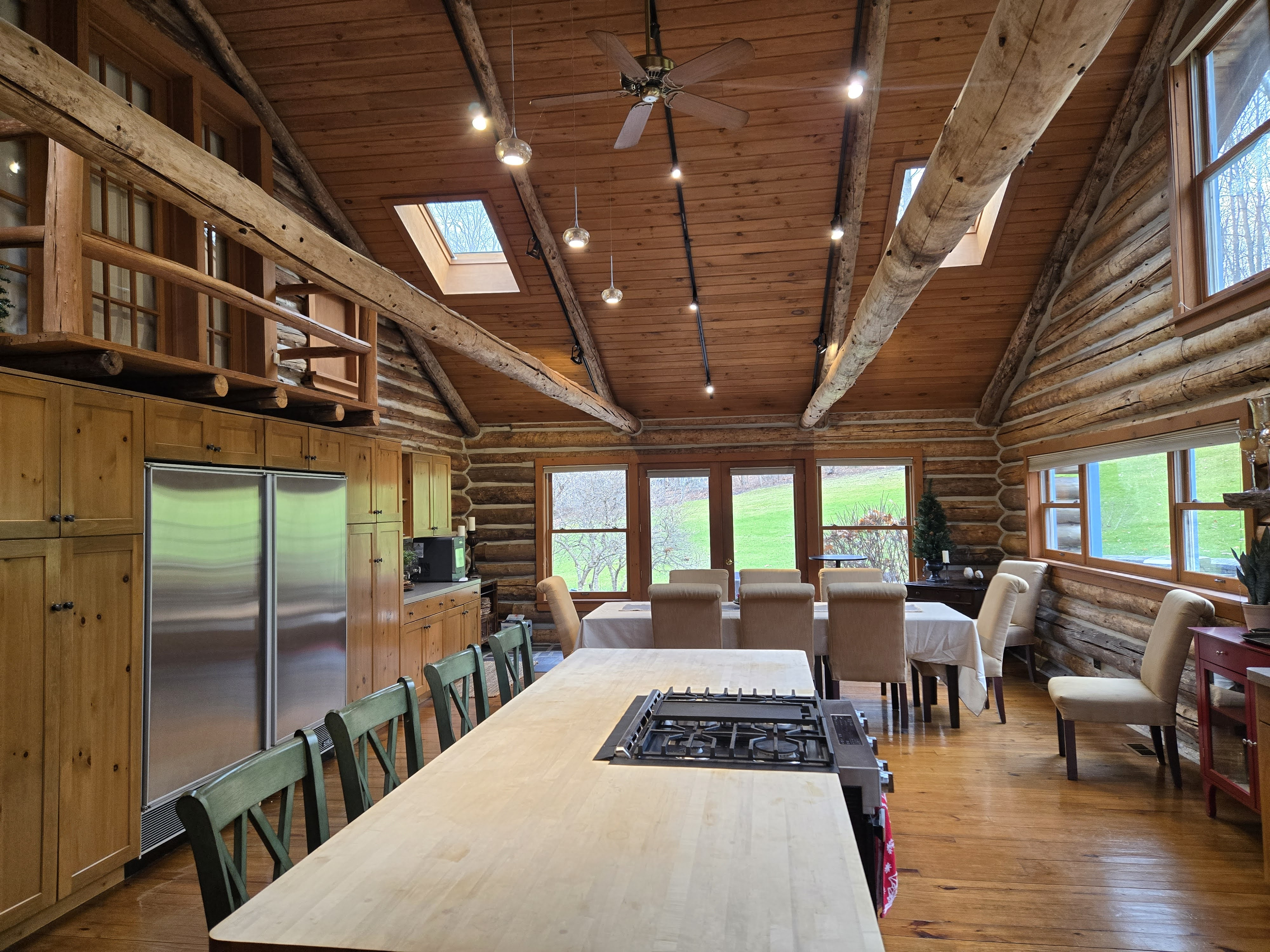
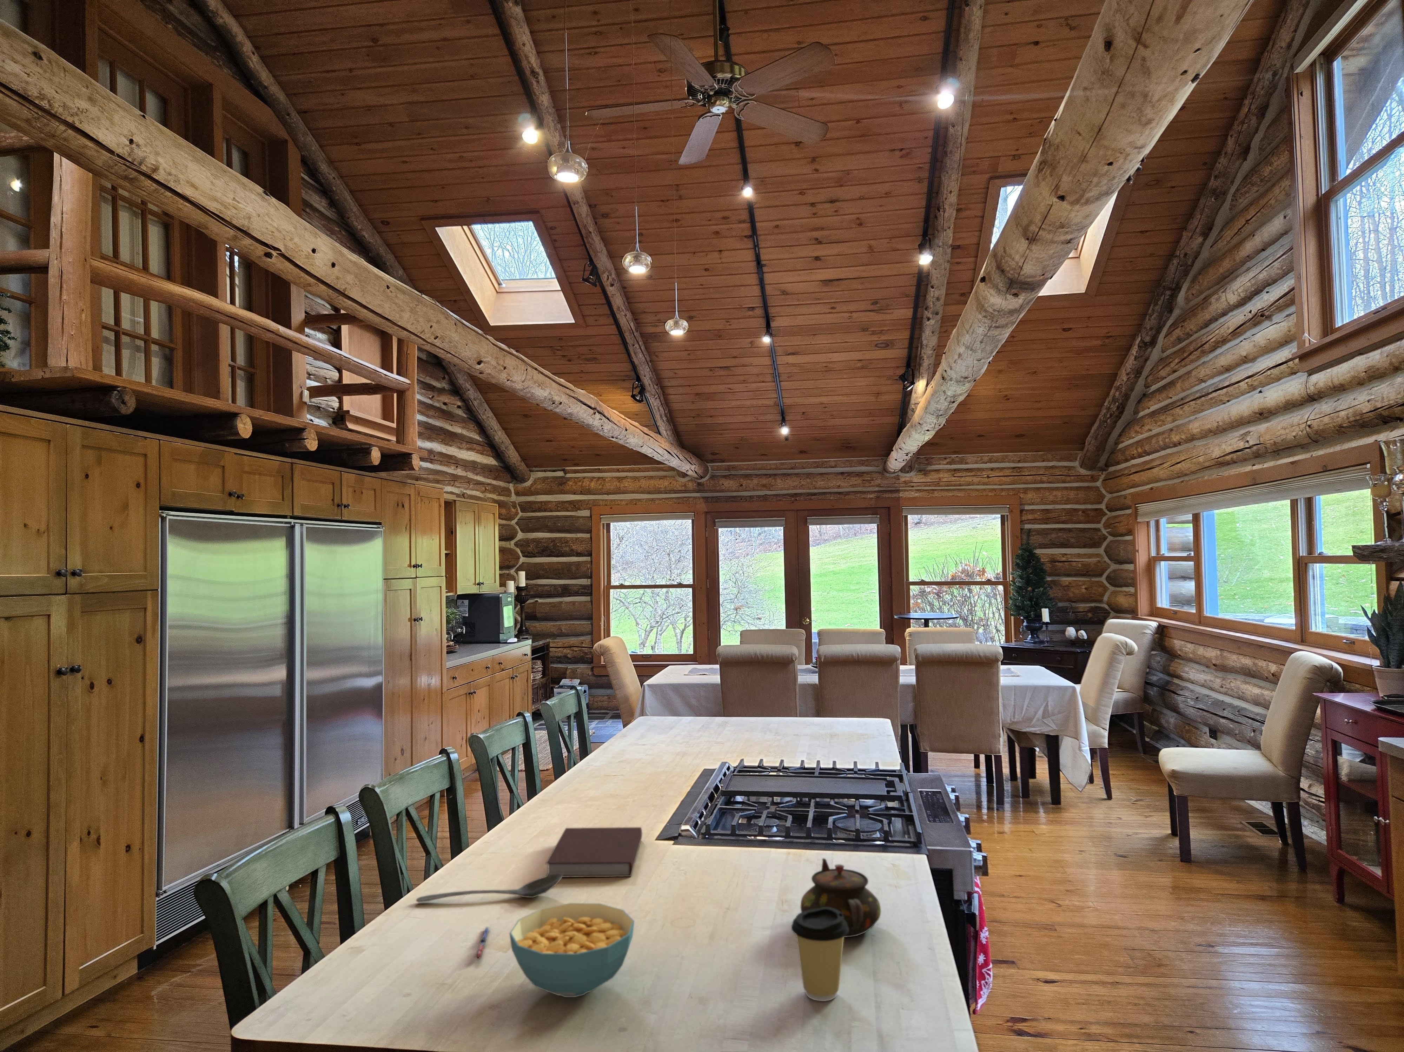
+ coffee cup [790,907,849,1001]
+ cereal bowl [509,903,635,998]
+ notebook [545,827,642,877]
+ pen [474,926,491,960]
+ stirrer [416,873,563,903]
+ teapot [800,858,881,938]
